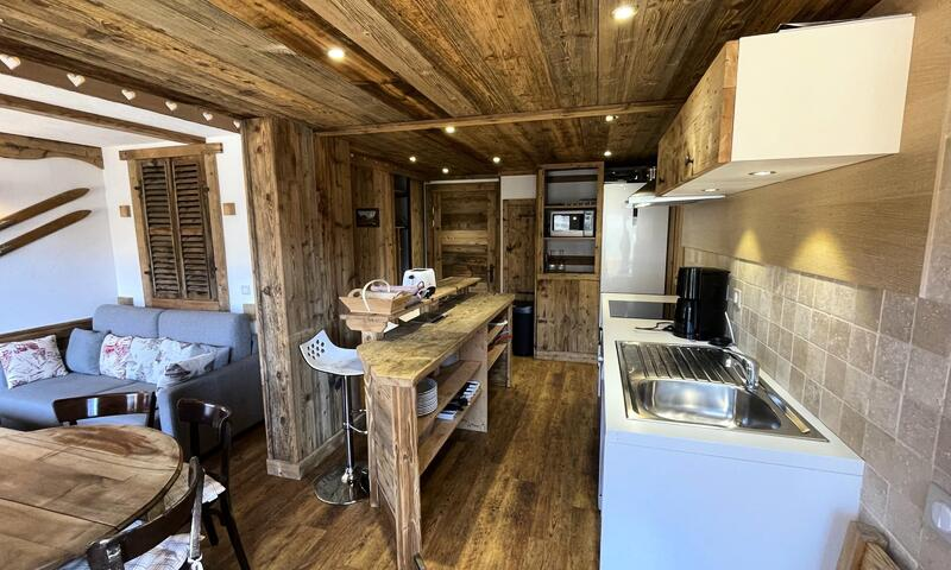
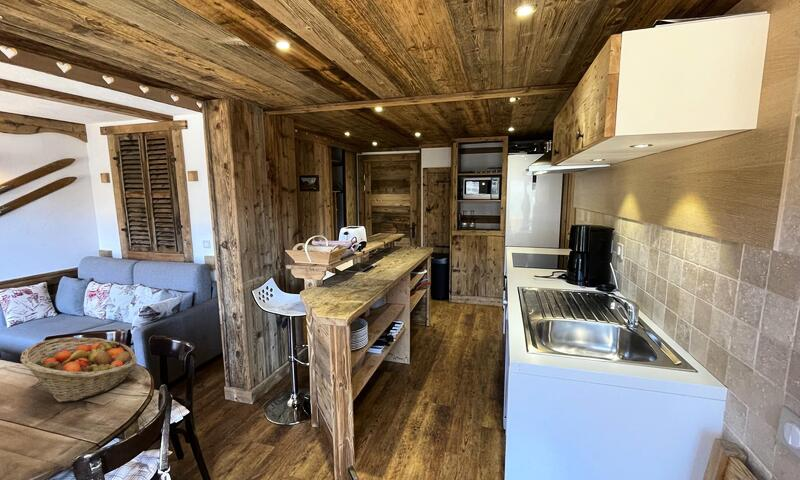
+ fruit basket [20,336,138,403]
